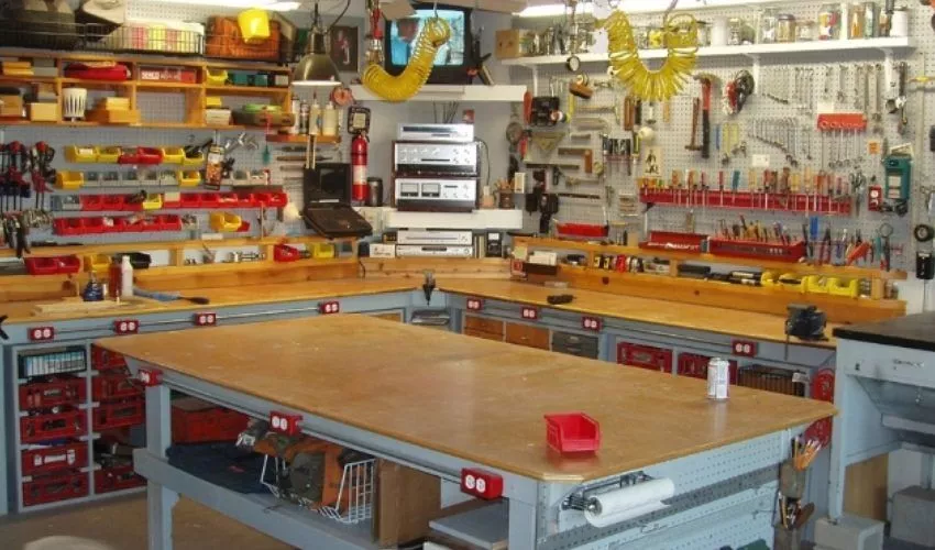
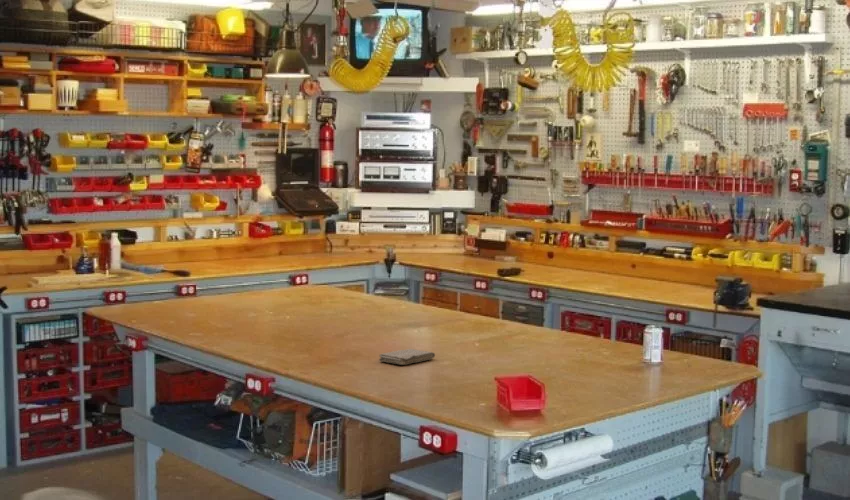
+ washcloth [378,348,436,366]
